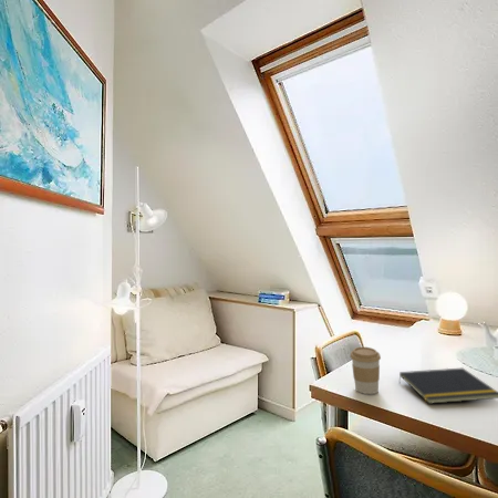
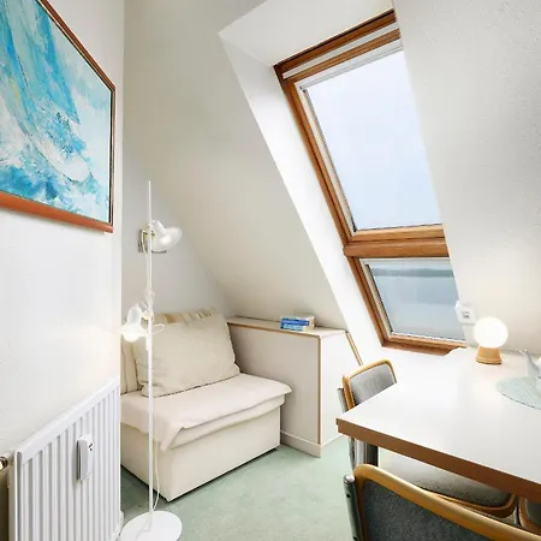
- coffee cup [350,345,382,395]
- notepad [398,367,498,405]
